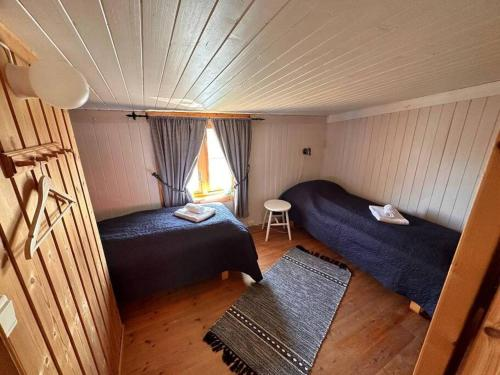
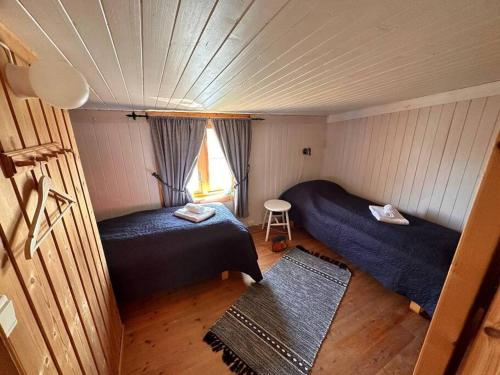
+ bag [270,234,289,253]
